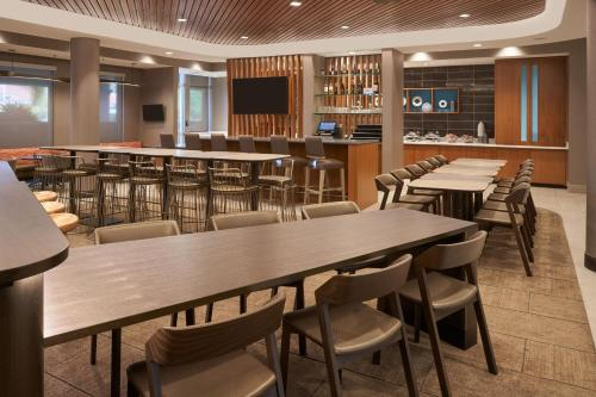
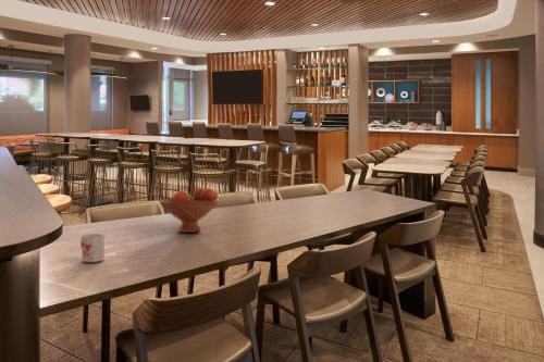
+ fruit bowl [158,186,221,234]
+ mug [79,233,106,263]
